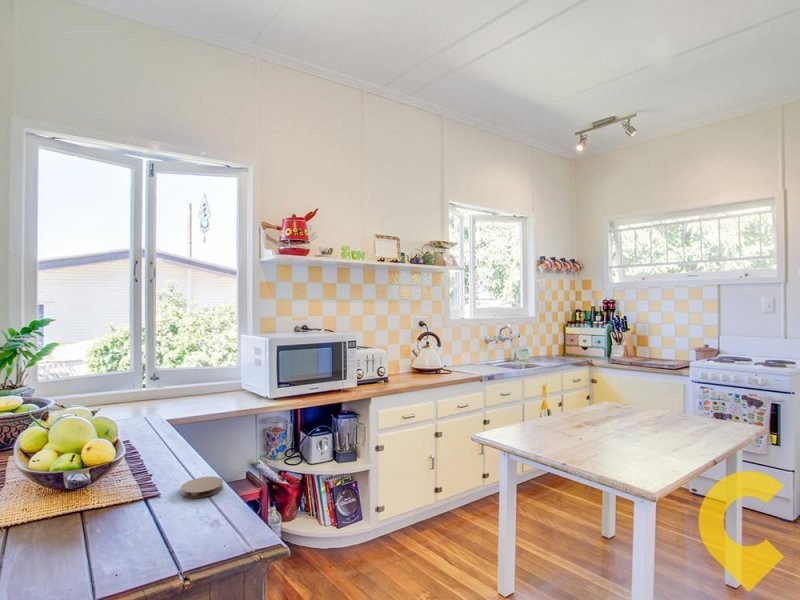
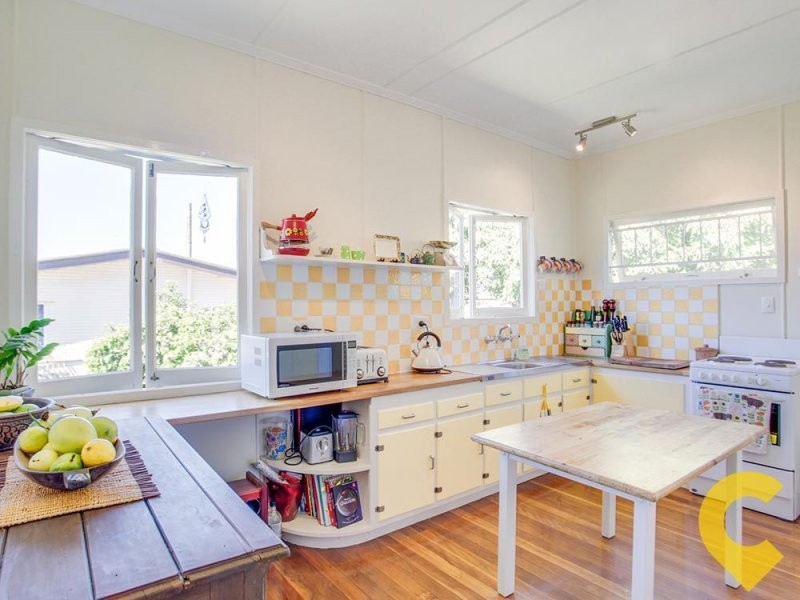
- coaster [180,476,224,499]
